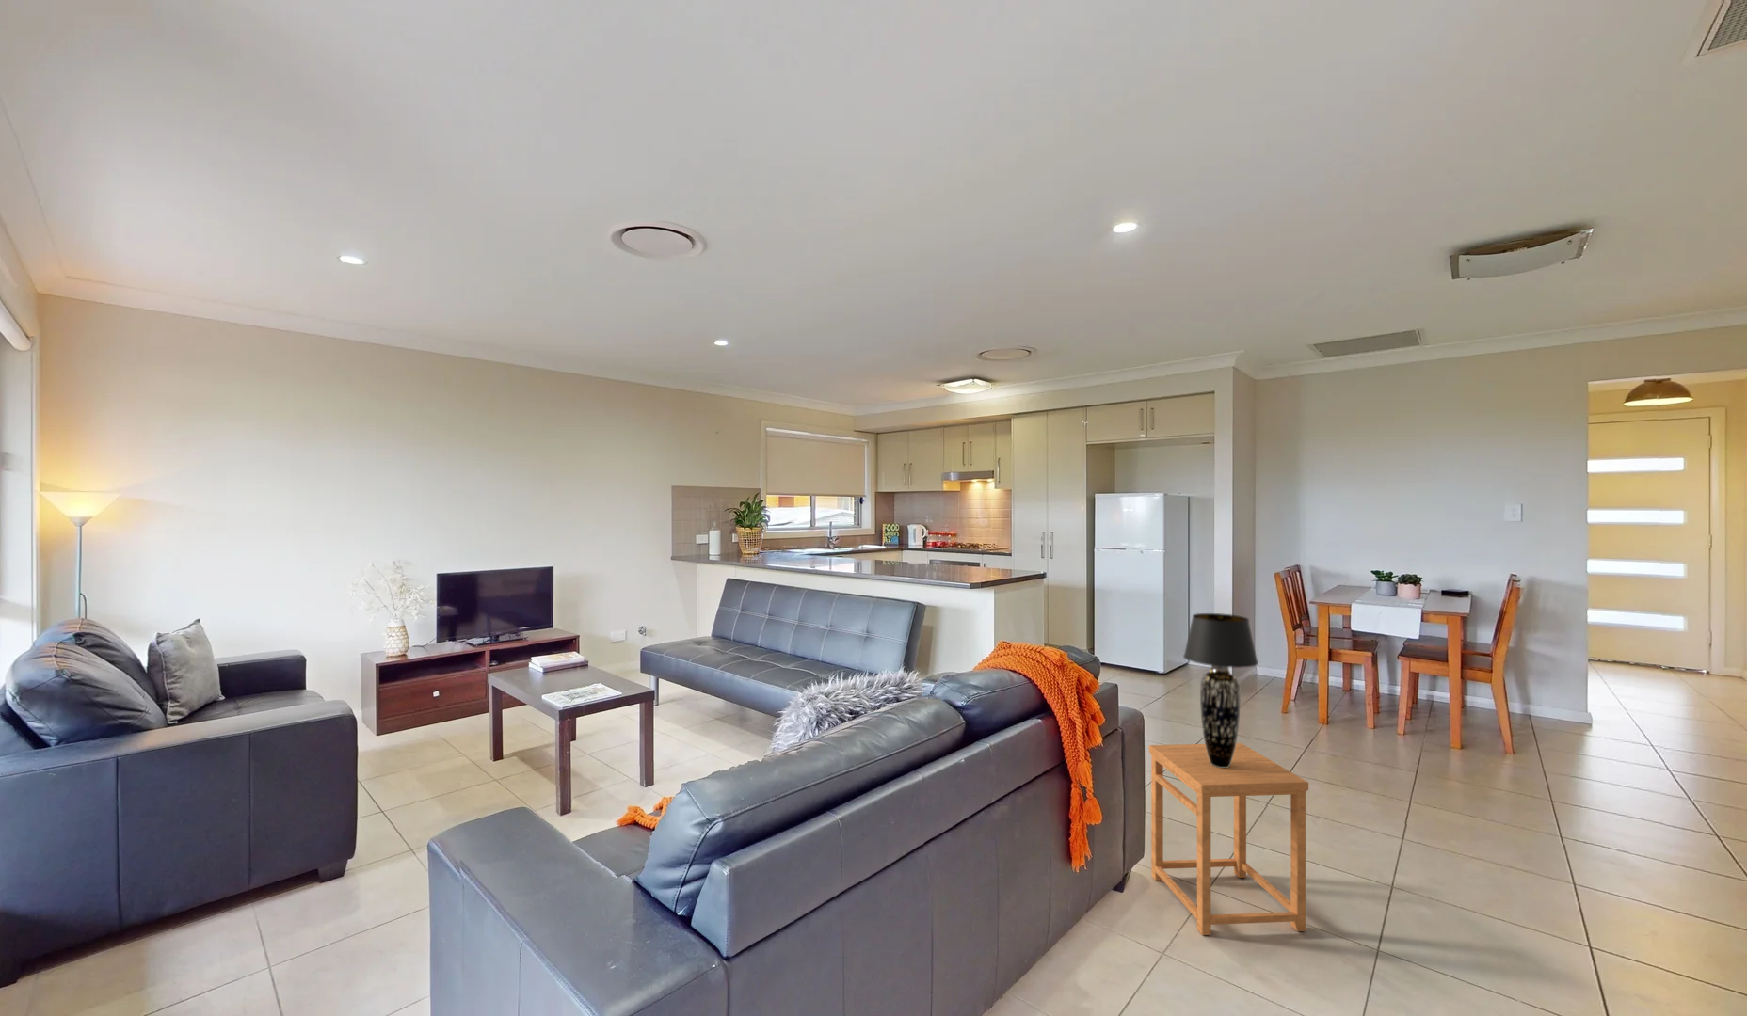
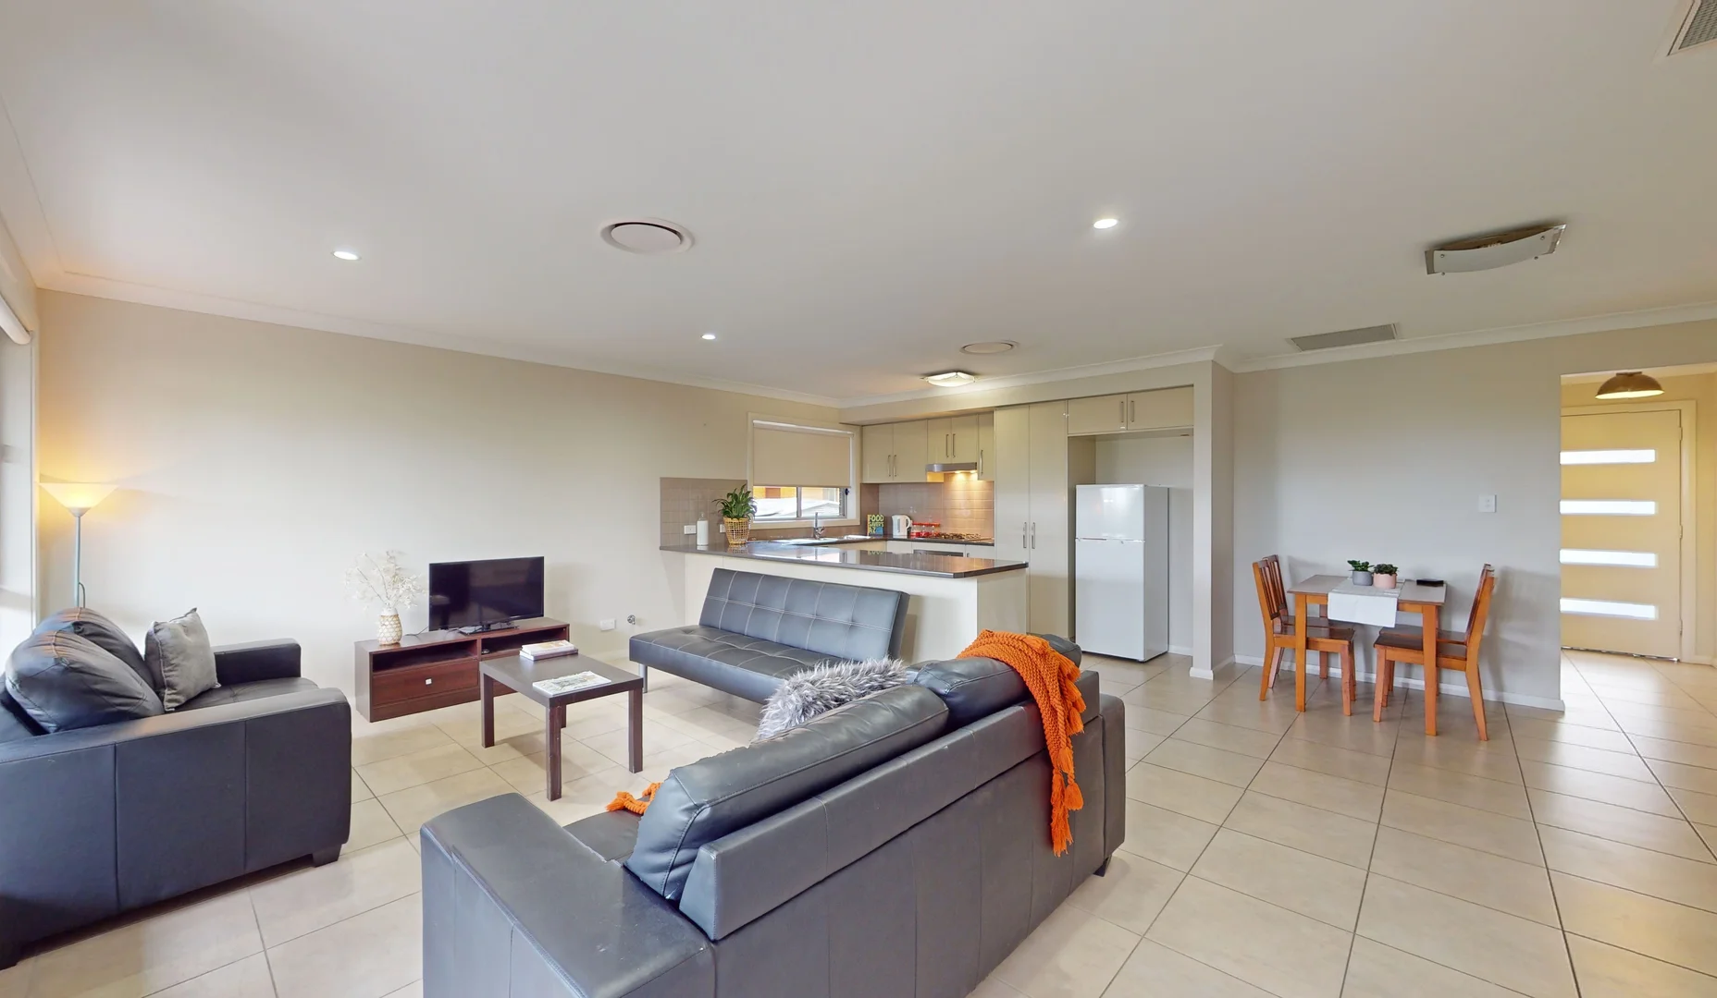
- table lamp [1182,612,1259,768]
- side table [1148,743,1309,936]
